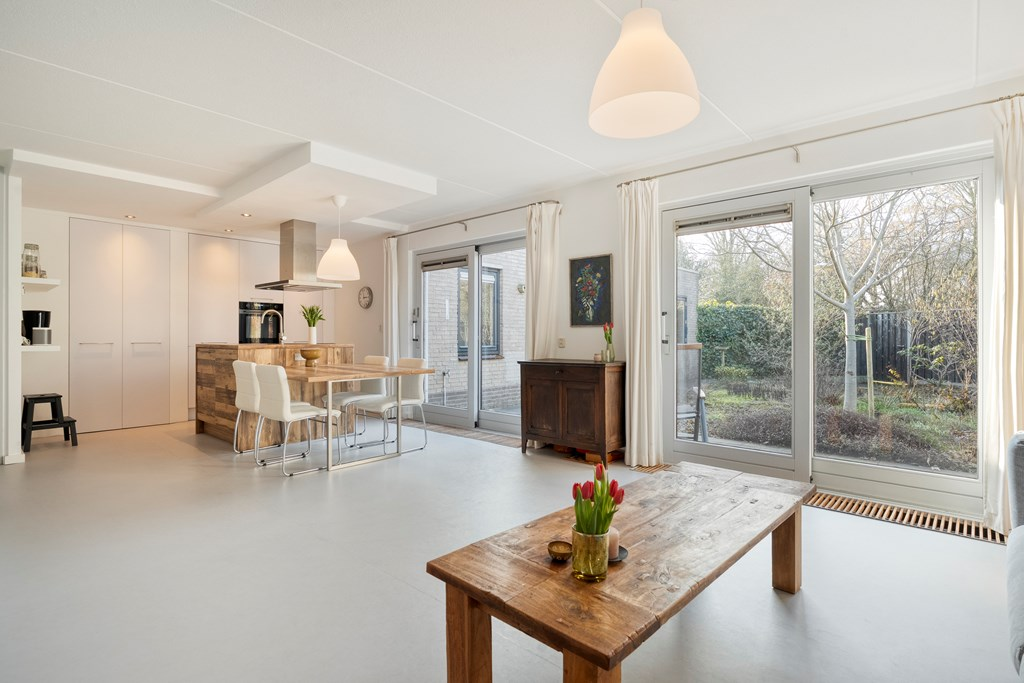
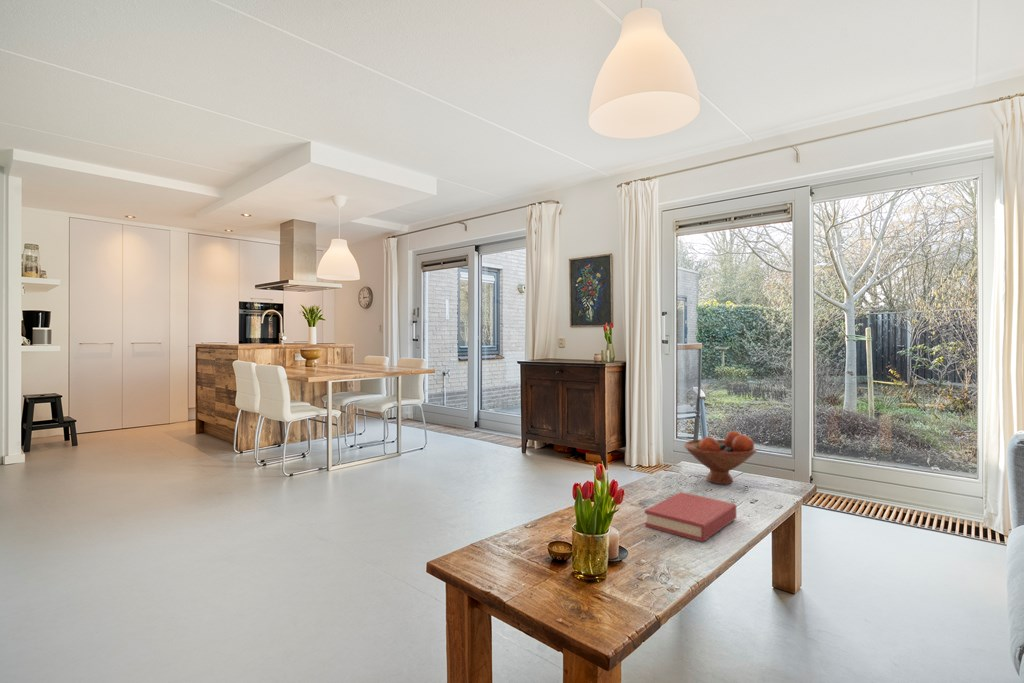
+ hardback book [644,491,737,543]
+ fruit bowl [683,430,757,485]
